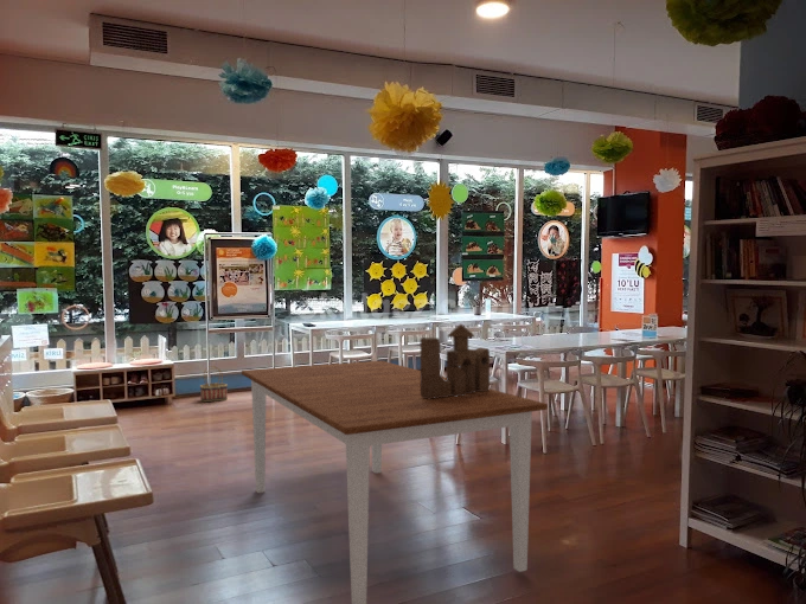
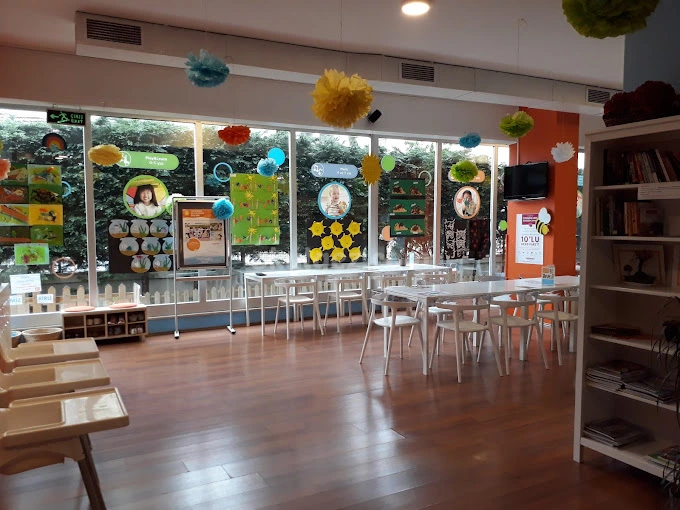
- dining table [241,360,549,604]
- wooden block set [418,323,491,399]
- basket [199,365,229,403]
